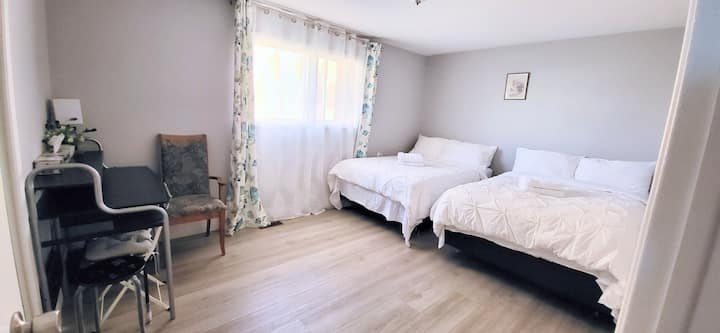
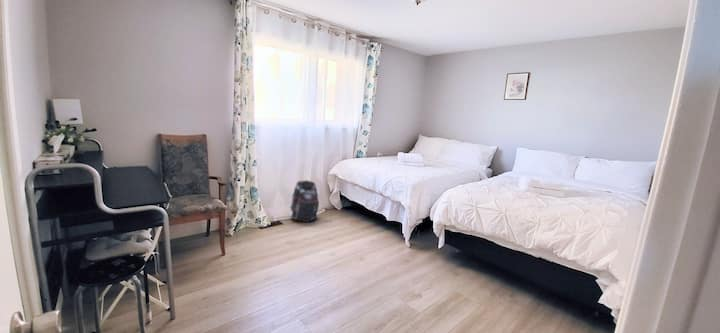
+ backpack [290,179,320,223]
